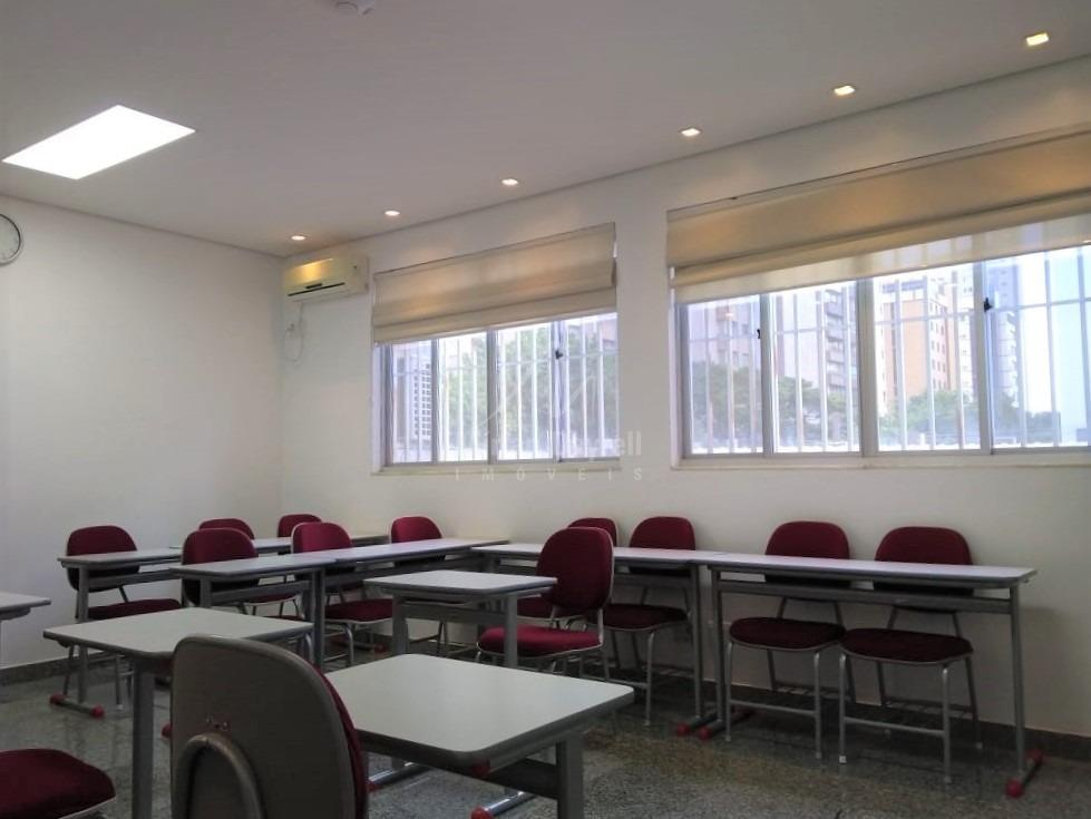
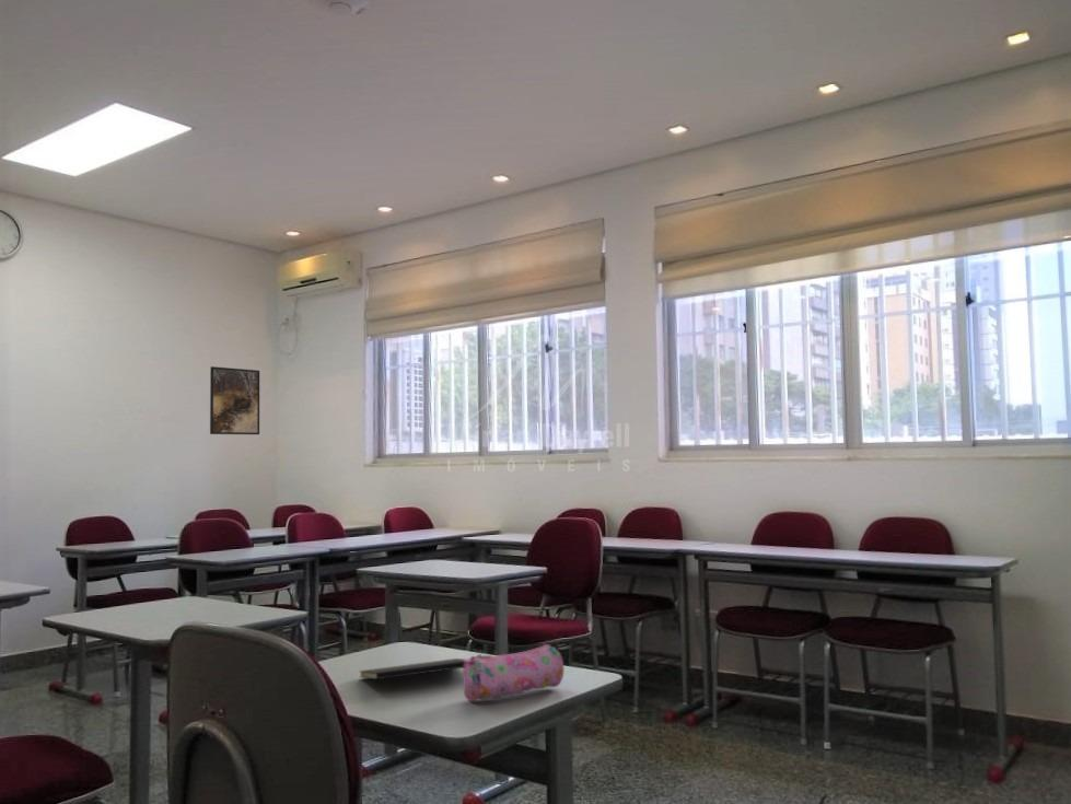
+ notepad [359,657,465,680]
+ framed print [209,365,260,435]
+ pencil case [463,643,564,702]
